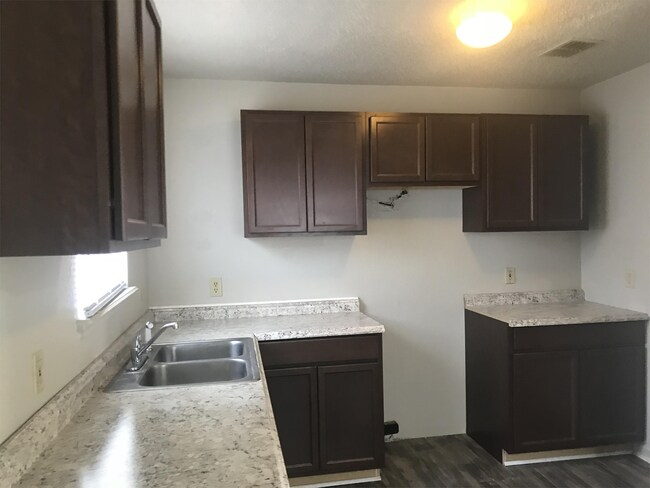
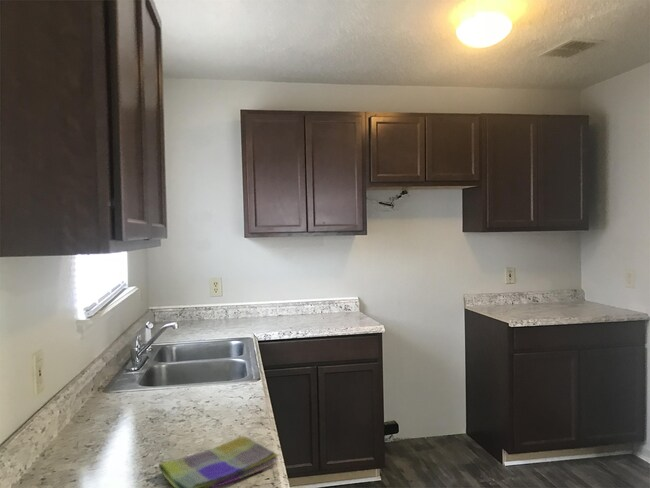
+ dish towel [158,435,279,488]
